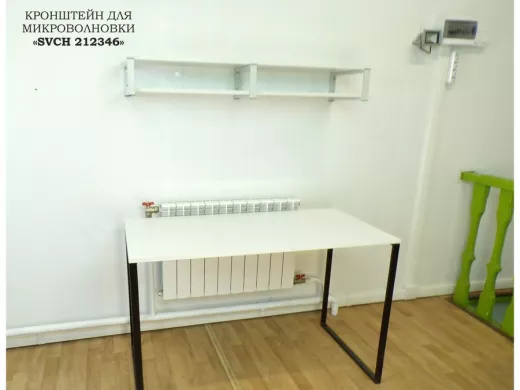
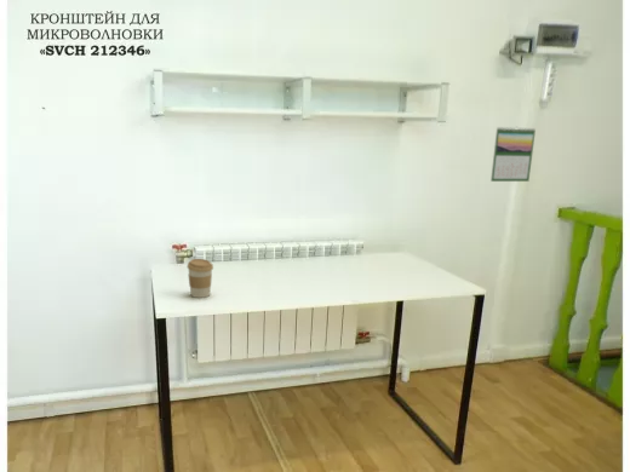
+ coffee cup [187,258,214,299]
+ calendar [489,126,537,183]
